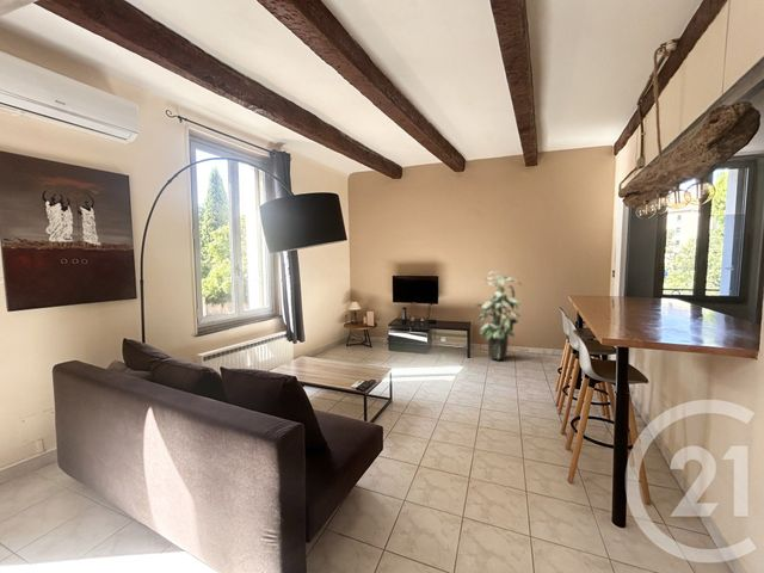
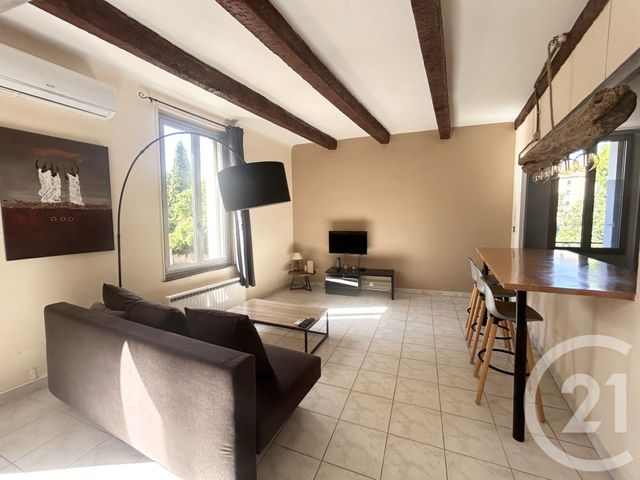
- indoor plant [474,270,522,361]
